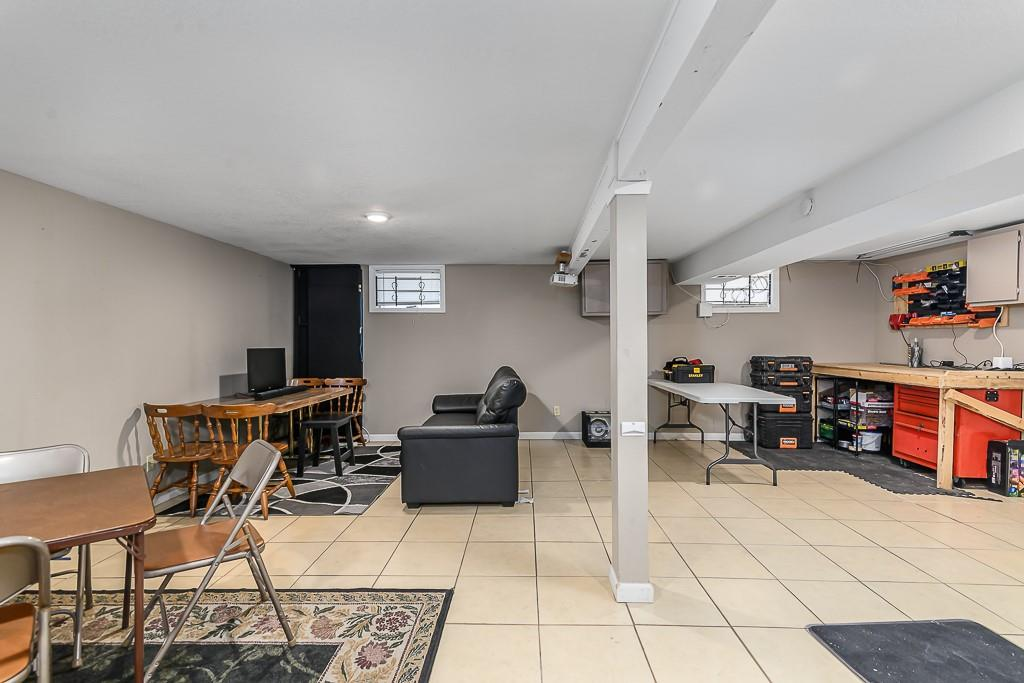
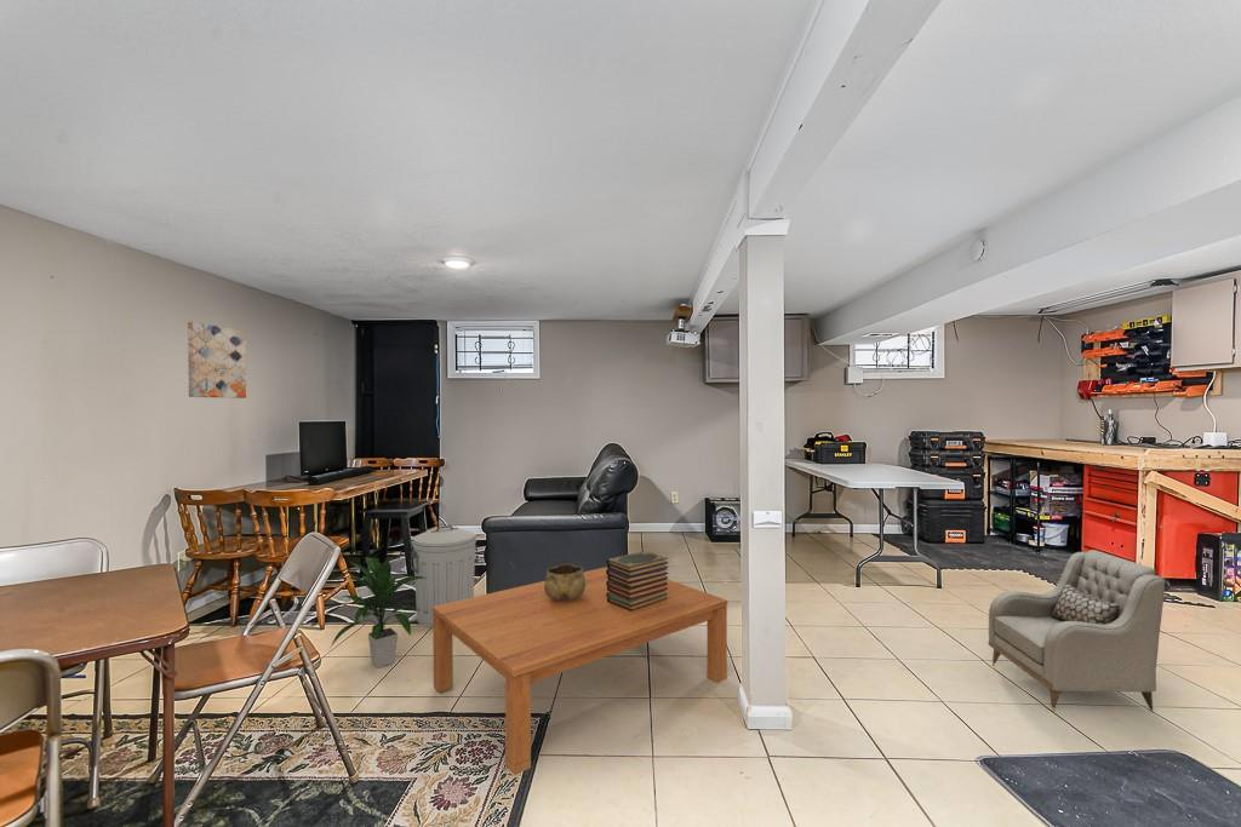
+ wall art [187,321,247,400]
+ indoor plant [327,553,425,670]
+ coffee table [431,565,728,776]
+ decorative bowl [544,563,585,602]
+ armchair [988,549,1167,714]
+ book stack [605,550,670,611]
+ trash can [410,524,479,628]
